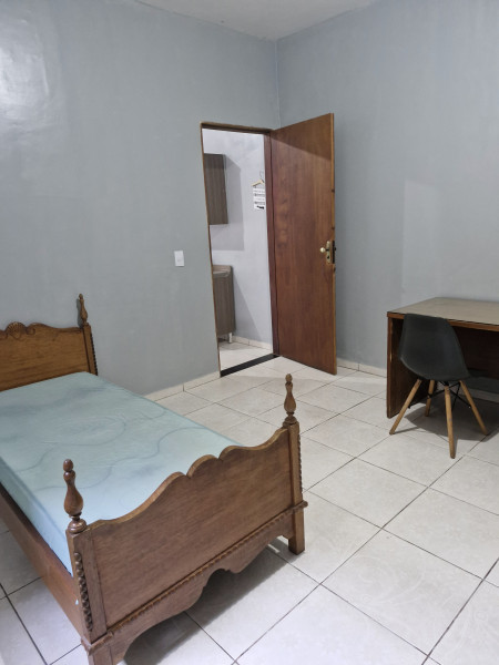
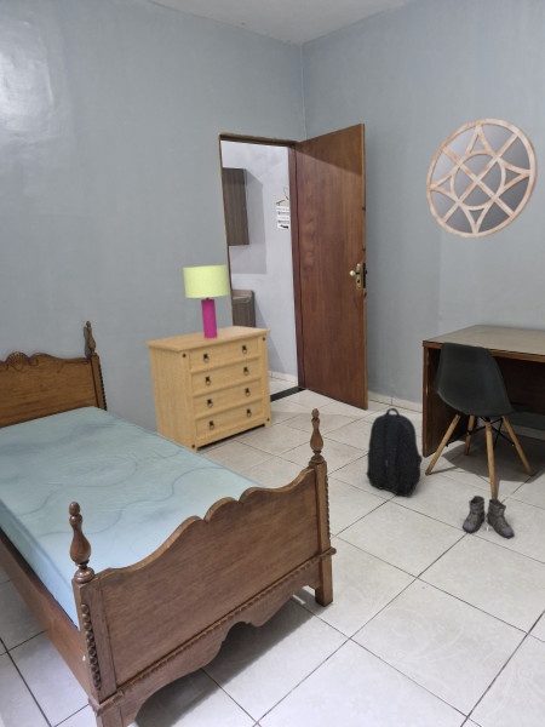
+ boots [459,494,515,539]
+ home mirror [425,118,539,239]
+ table lamp [182,264,230,338]
+ dresser [143,325,272,454]
+ backpack [365,407,423,497]
